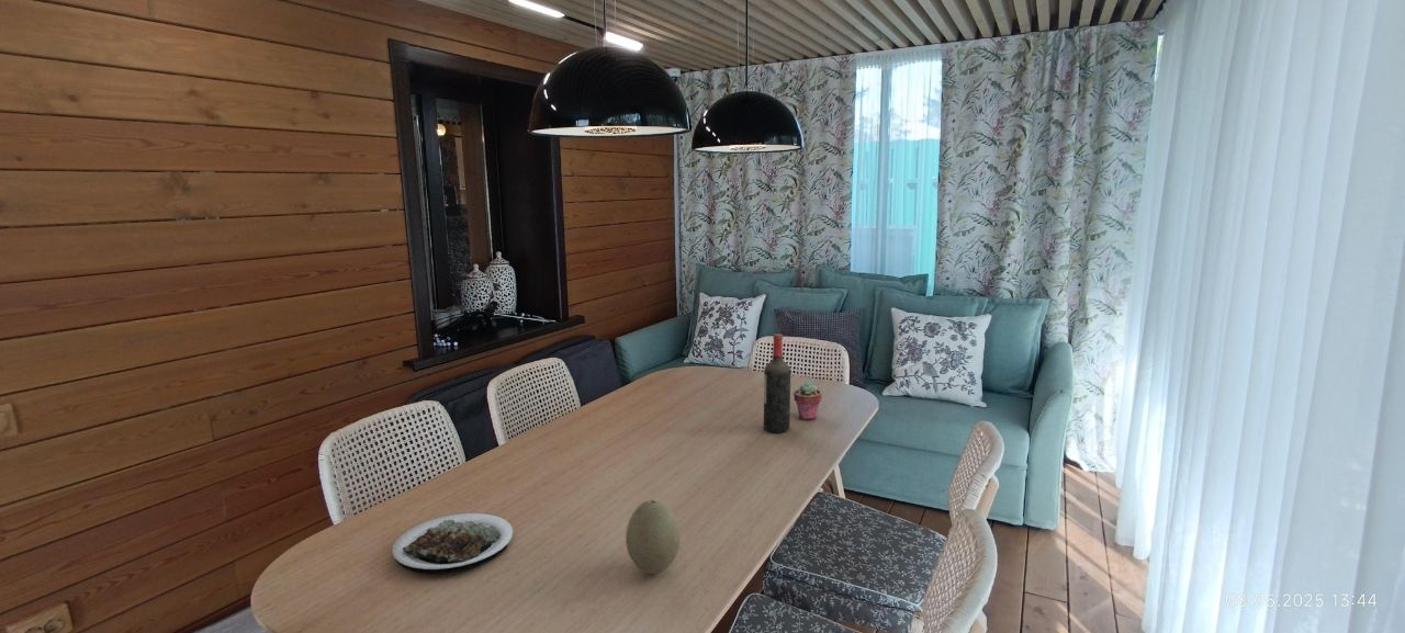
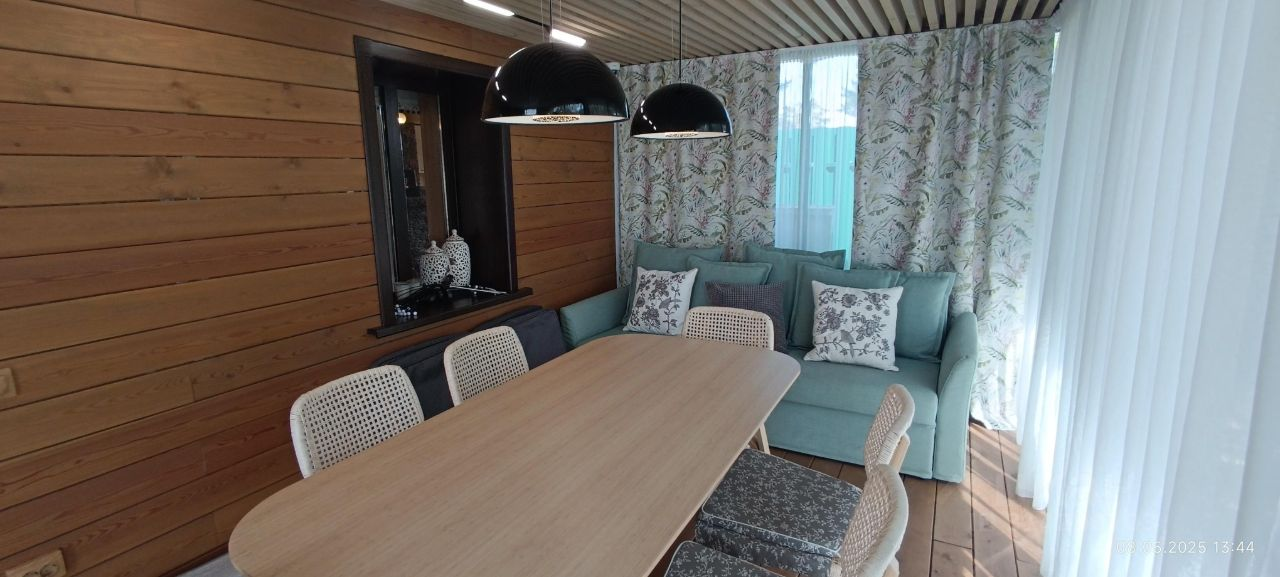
- wine bottle [763,332,791,433]
- plate [392,512,514,576]
- decorative egg [625,499,682,575]
- potted succulent [793,381,823,421]
